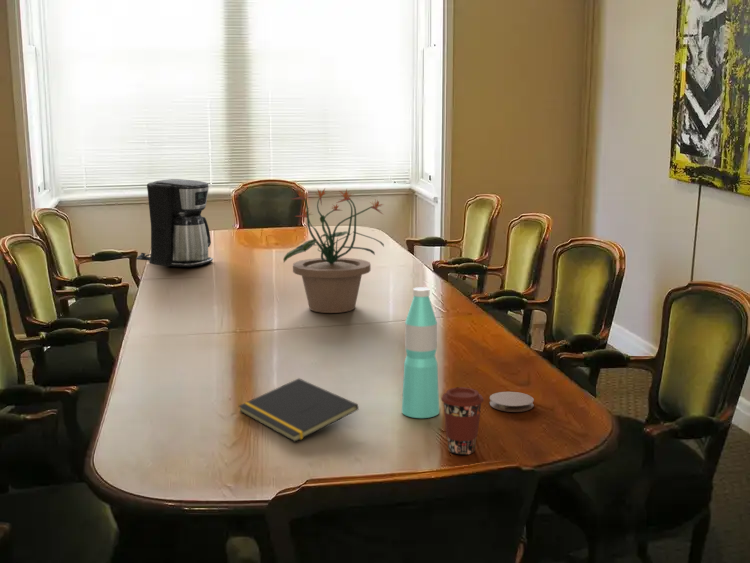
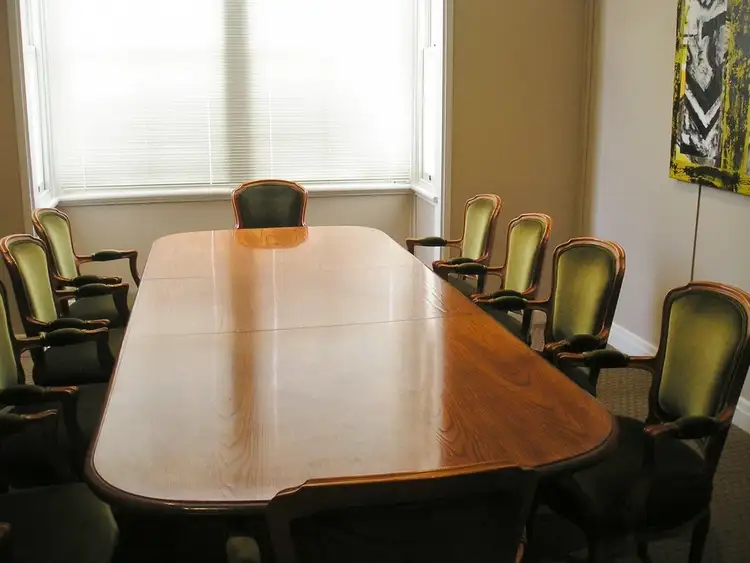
- coffee maker [135,178,214,268]
- coaster [489,391,535,413]
- coffee cup [440,386,485,456]
- notepad [238,377,360,443]
- potted plant [283,188,385,314]
- water bottle [401,286,440,419]
